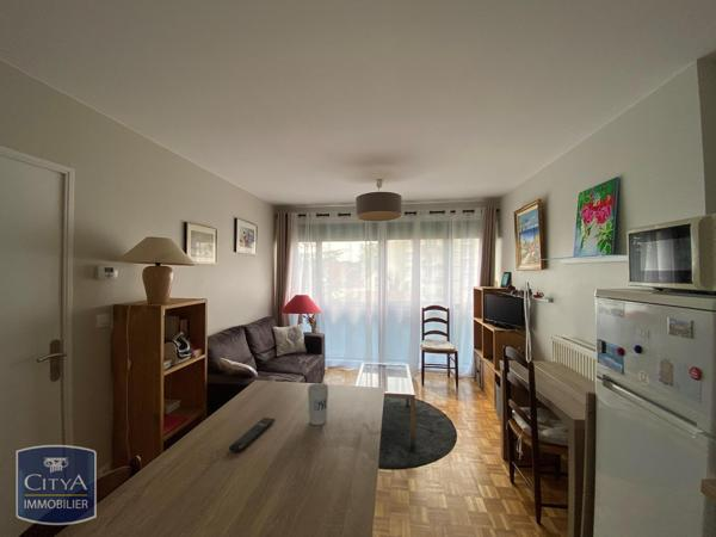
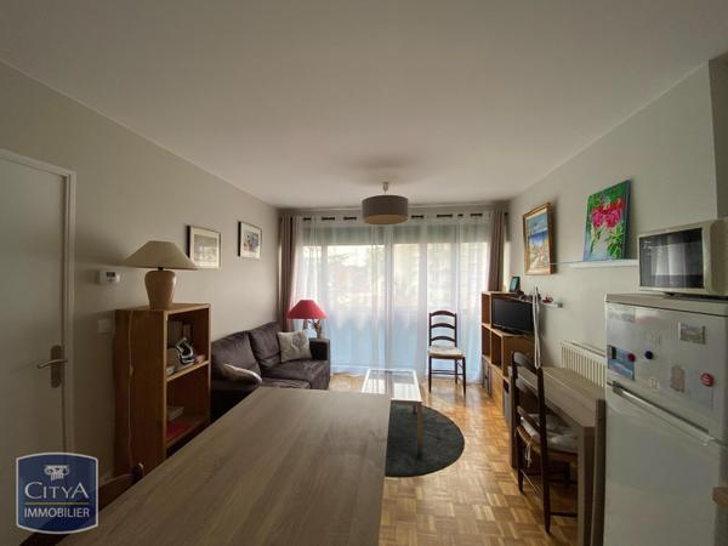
- remote control [228,416,276,455]
- cup [307,382,329,426]
